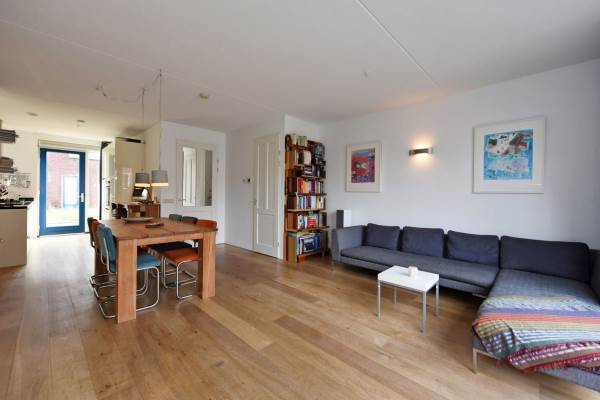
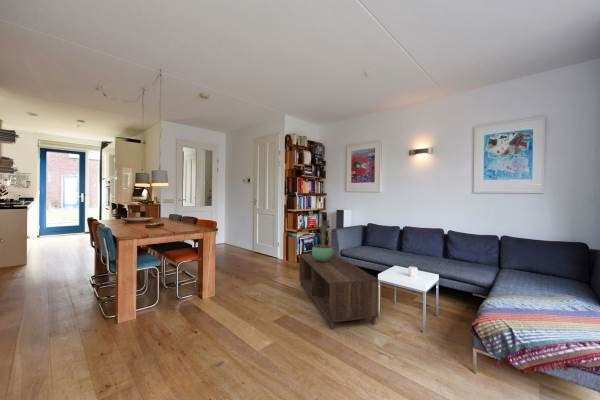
+ potted plant [311,219,334,262]
+ coffee table [298,252,379,329]
